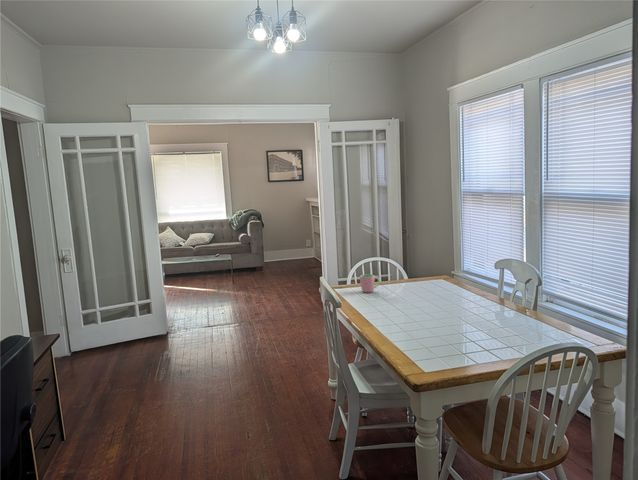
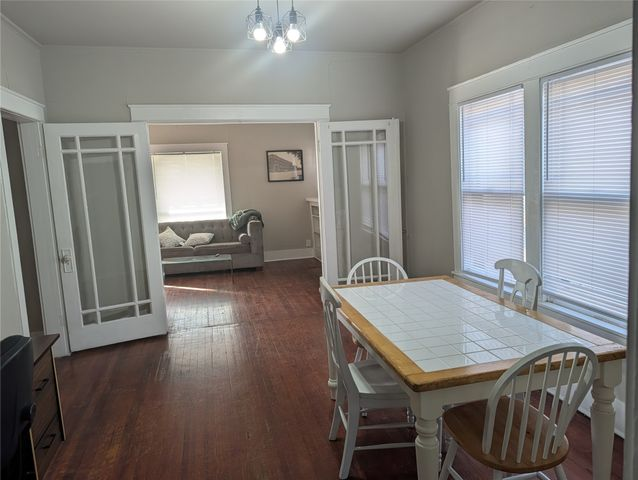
- cup [359,273,381,293]
